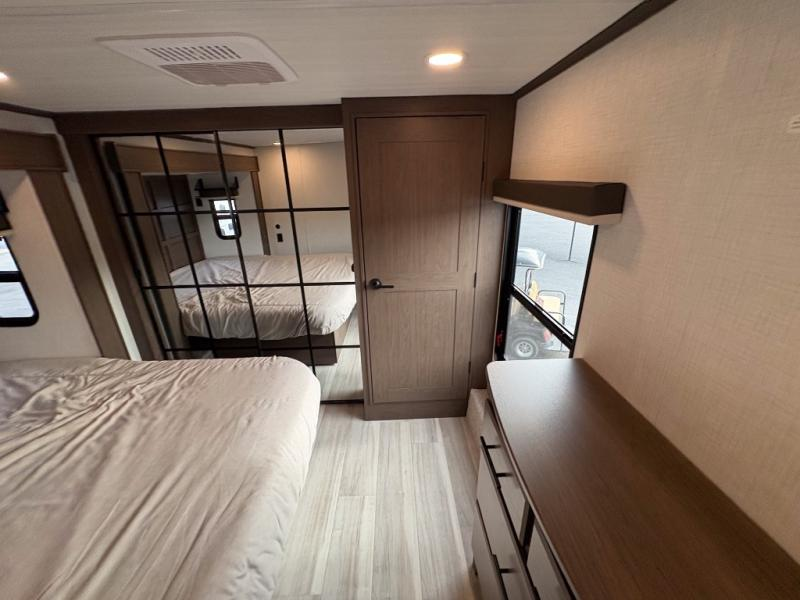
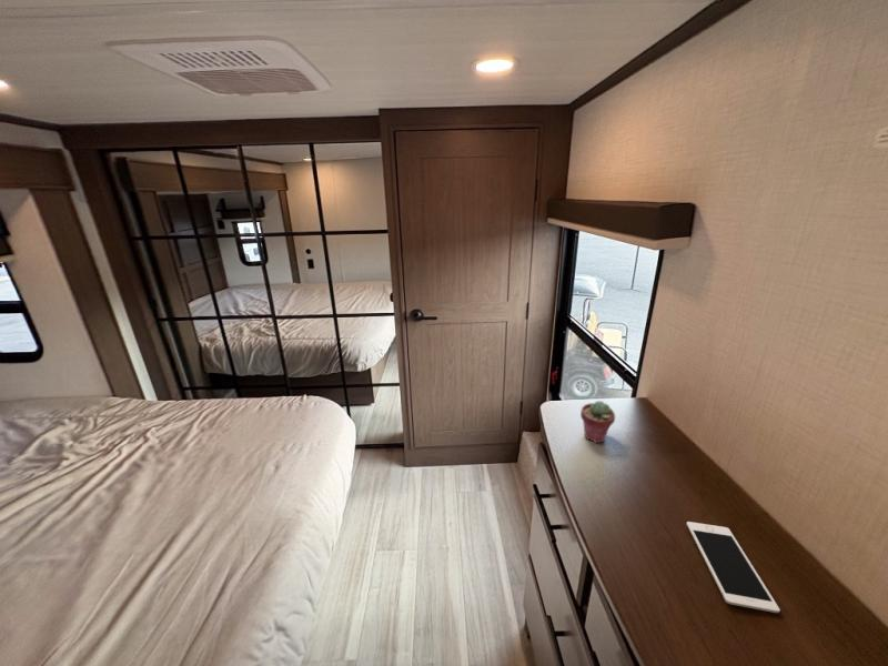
+ cell phone [686,521,781,614]
+ potted succulent [579,400,616,444]
